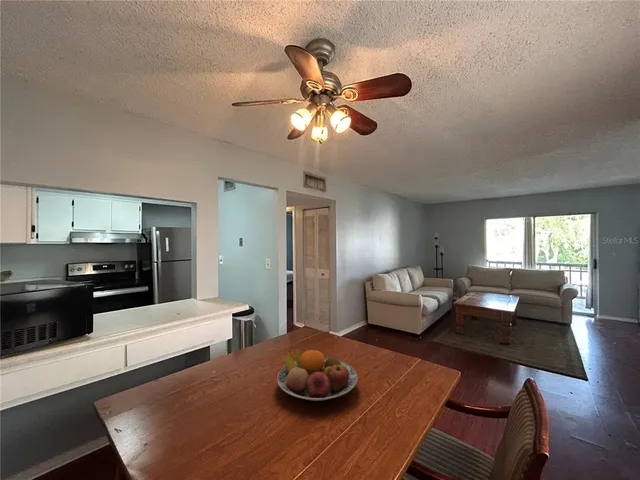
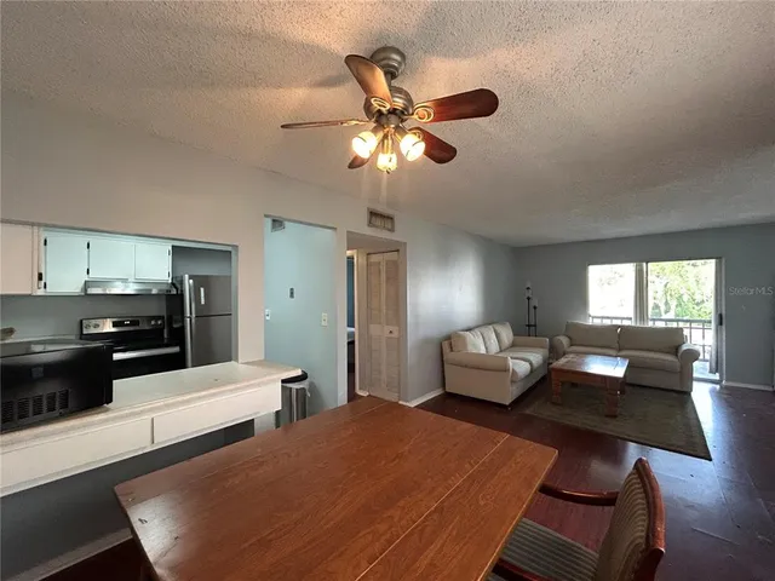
- fruit bowl [276,348,358,402]
